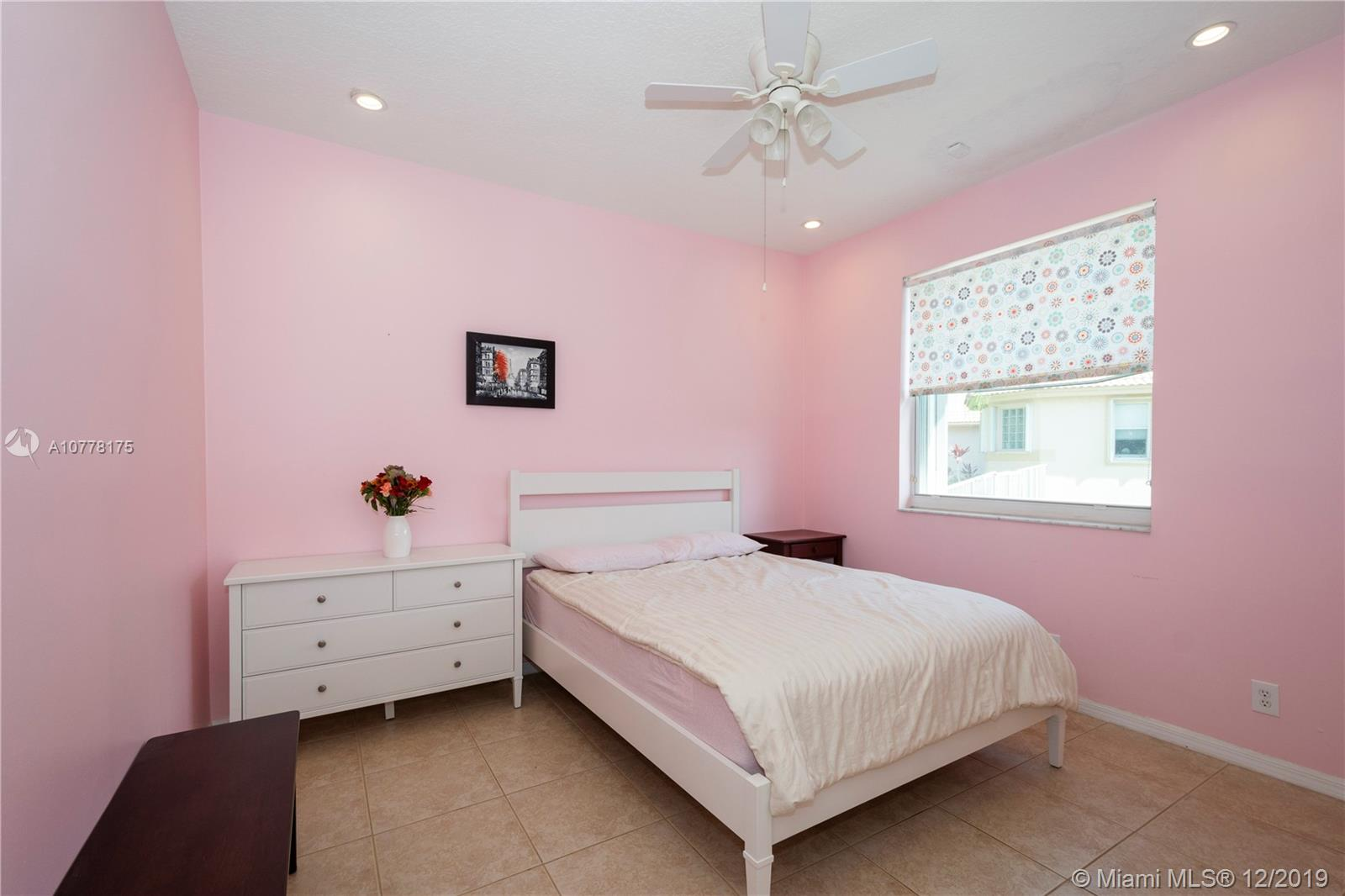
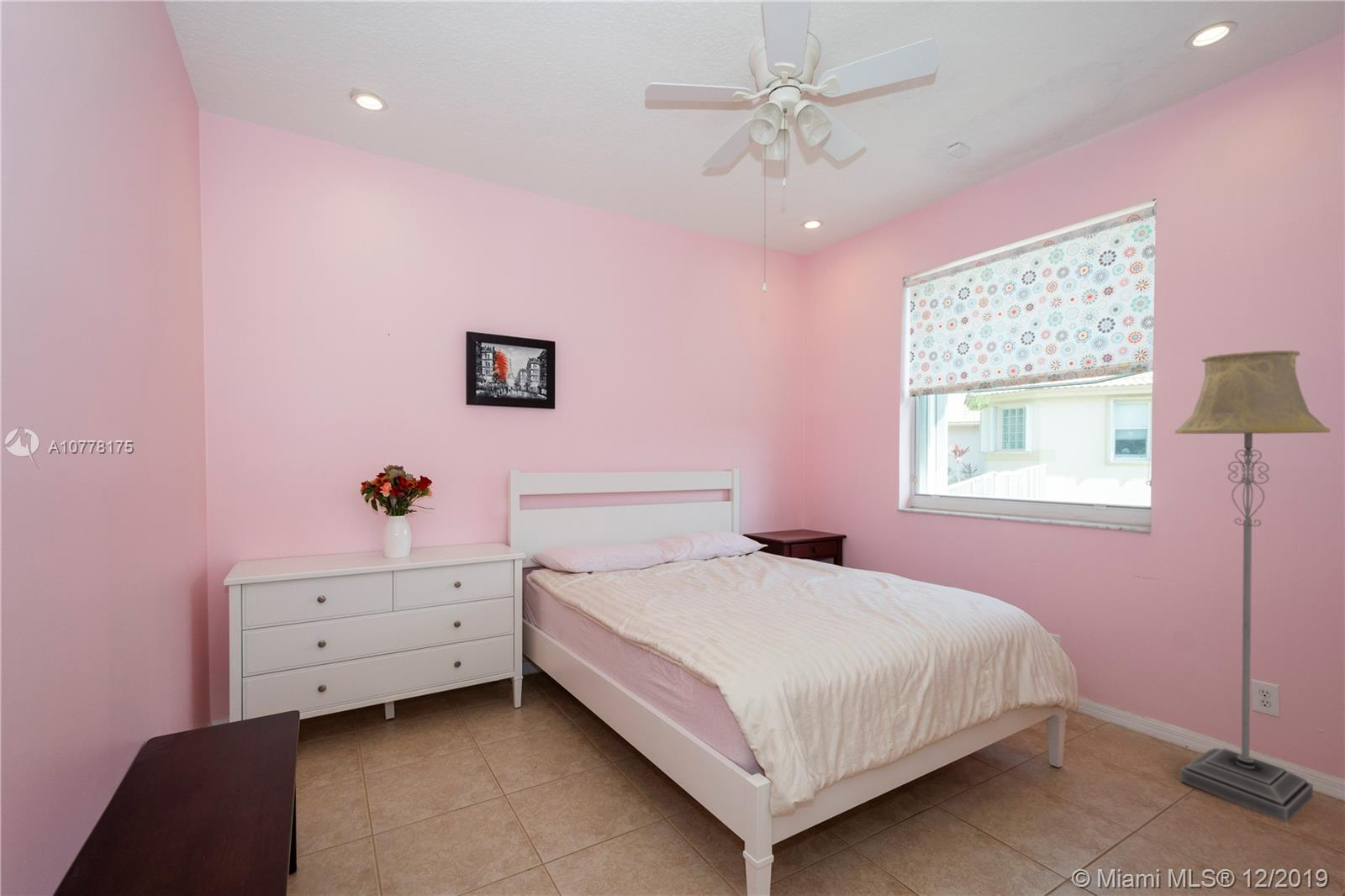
+ floor lamp [1174,350,1331,822]
